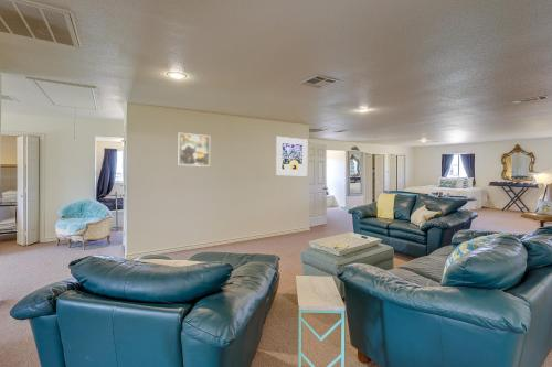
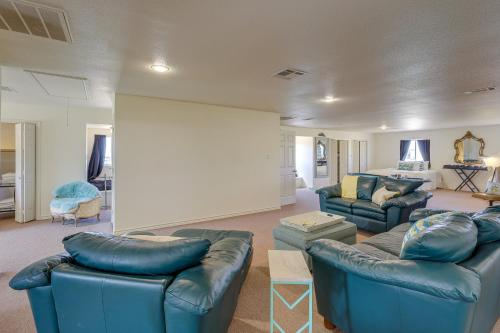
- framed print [178,132,211,168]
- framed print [275,136,308,177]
